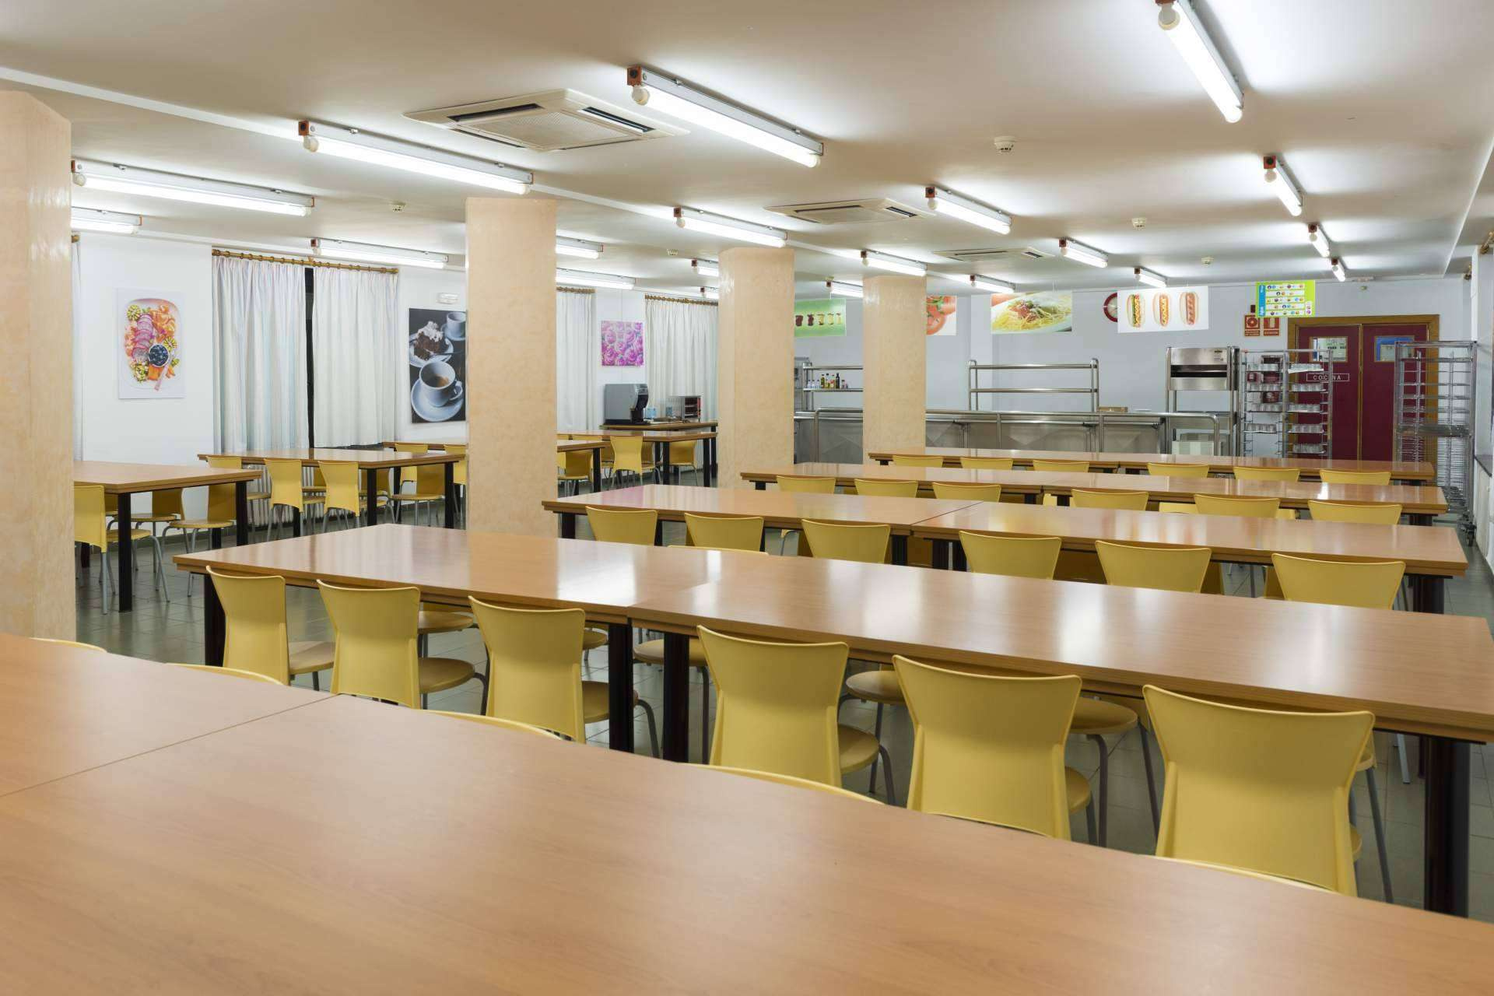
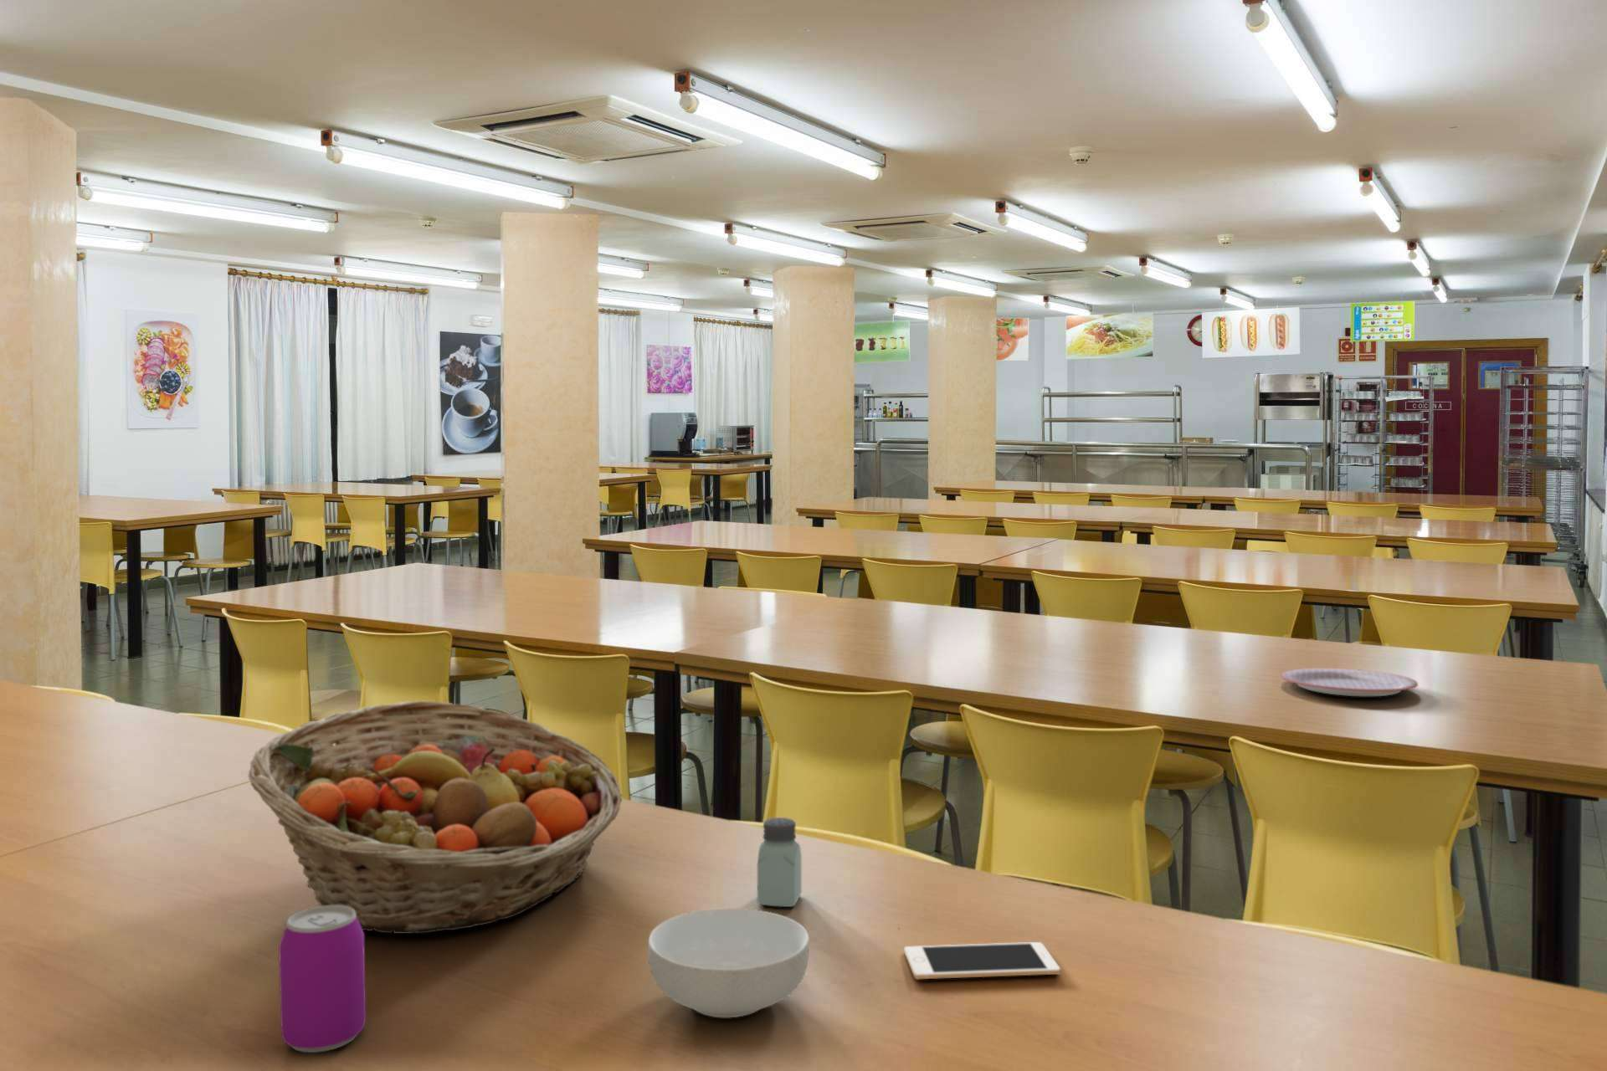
+ saltshaker [757,816,802,907]
+ cell phone [903,941,1062,980]
+ cereal bowl [647,907,811,1018]
+ plate [1279,668,1419,697]
+ fruit basket [248,700,623,935]
+ beverage can [277,905,367,1053]
